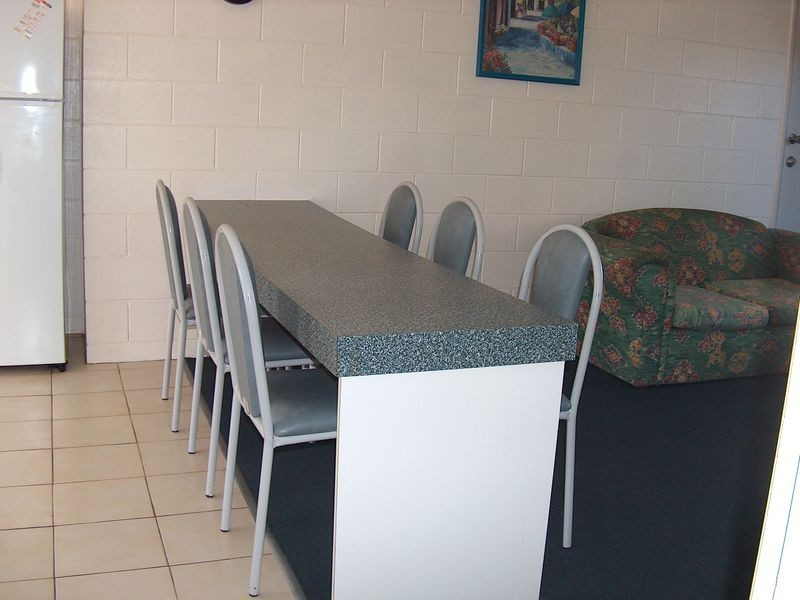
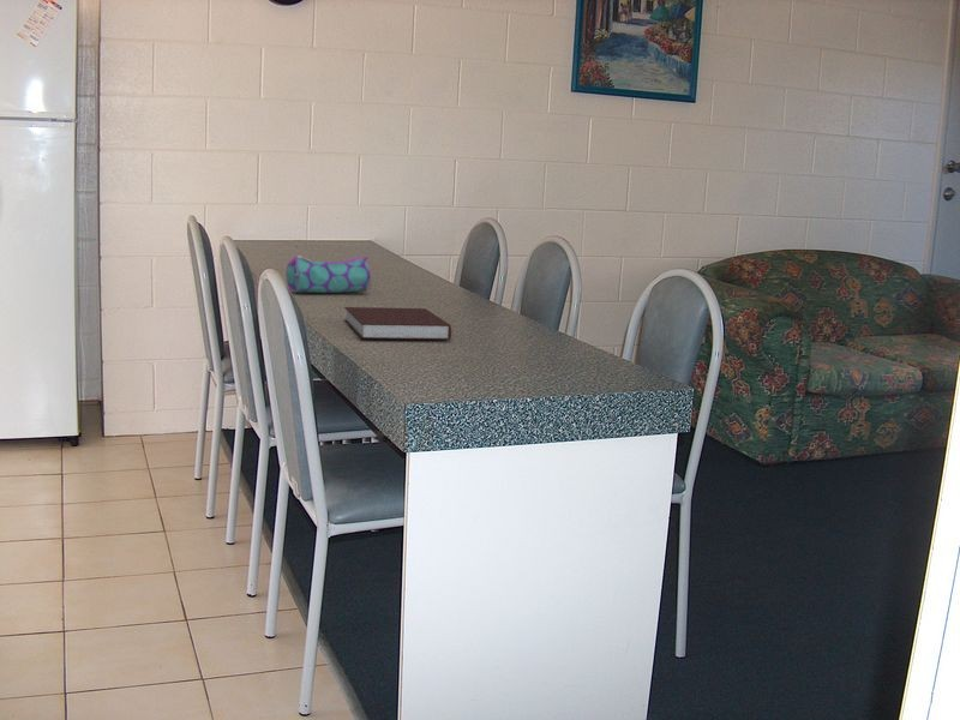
+ notebook [343,306,452,341]
+ pencil case [284,254,372,294]
